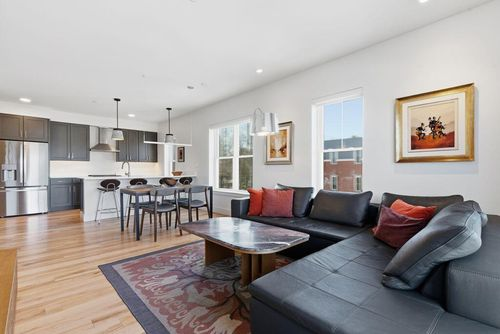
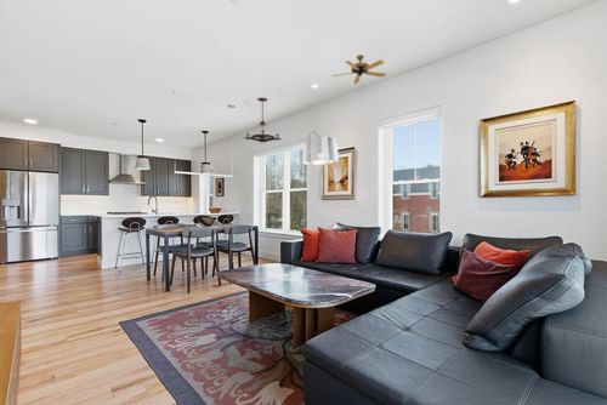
+ ceiling fan [331,53,386,85]
+ chandelier [243,97,283,143]
